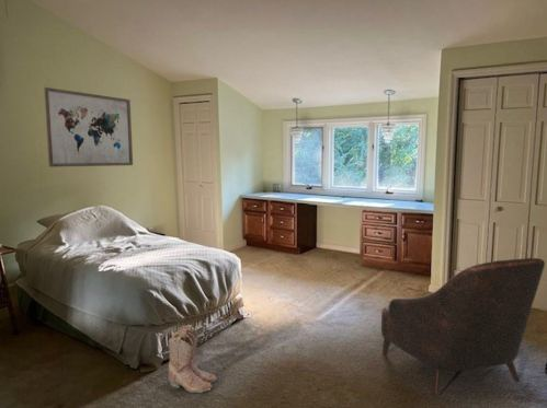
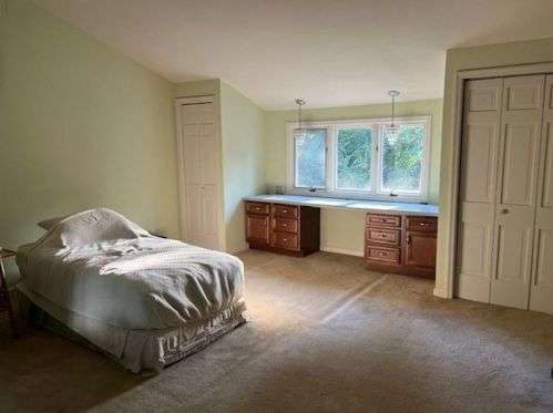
- boots [167,324,218,394]
- armchair [380,257,546,398]
- wall art [43,86,134,168]
